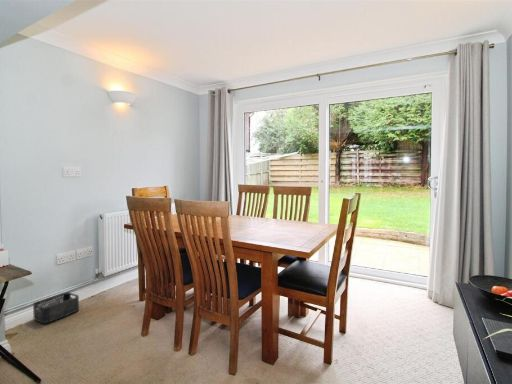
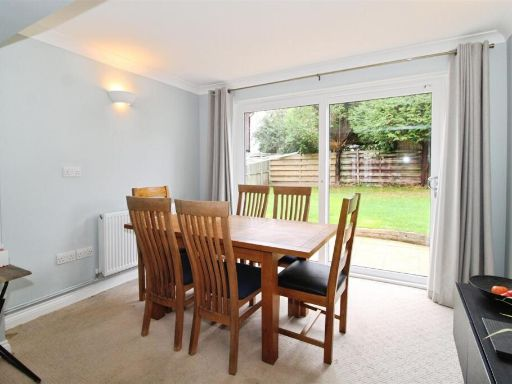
- storage bin [32,291,80,324]
